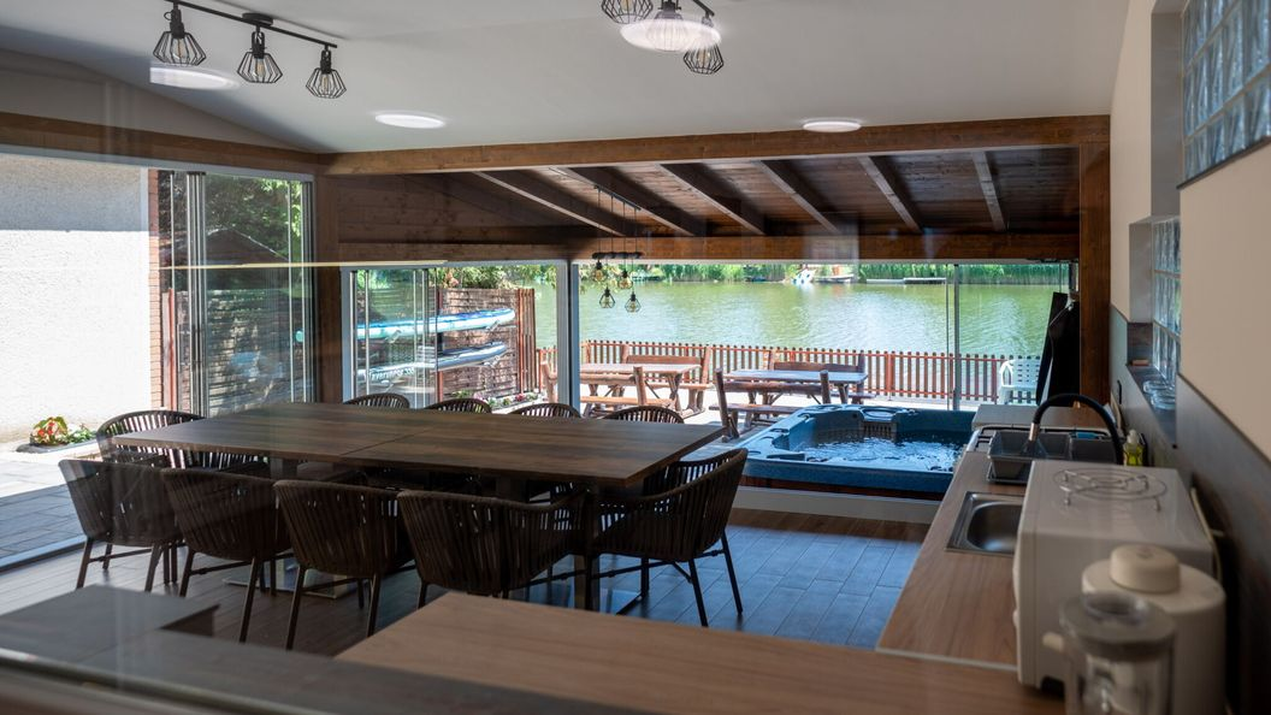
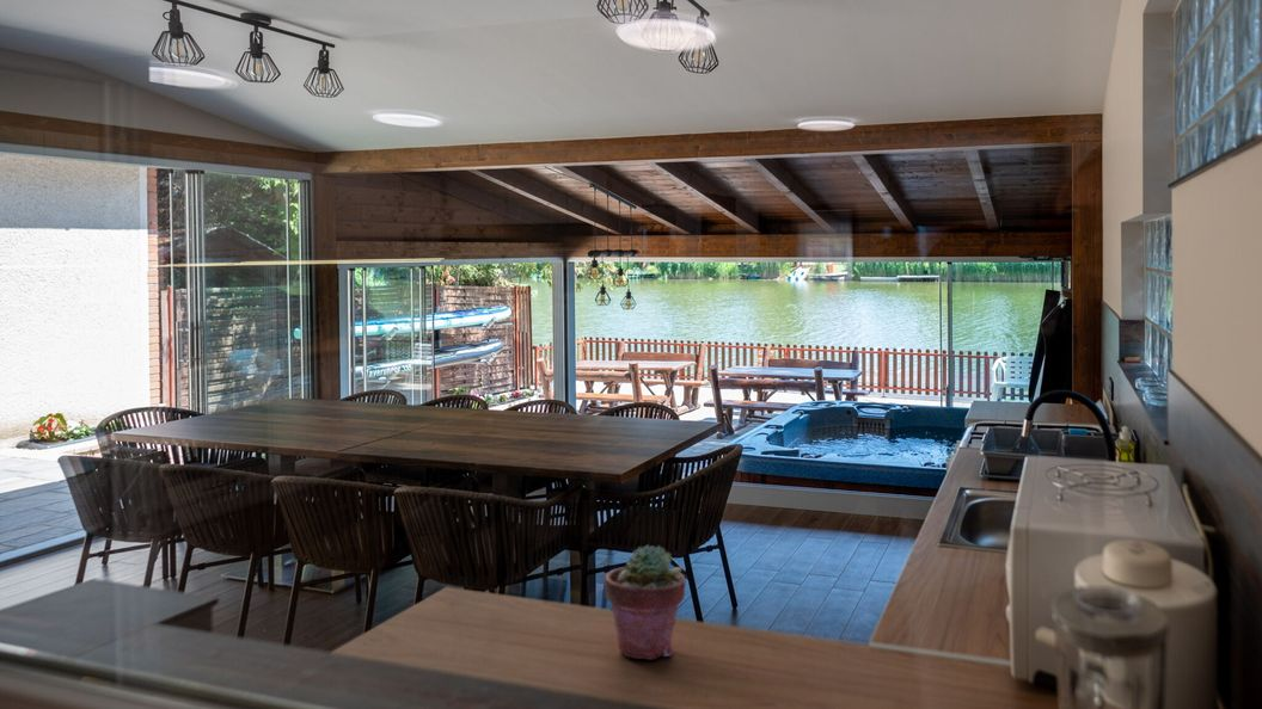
+ potted succulent [604,543,687,660]
